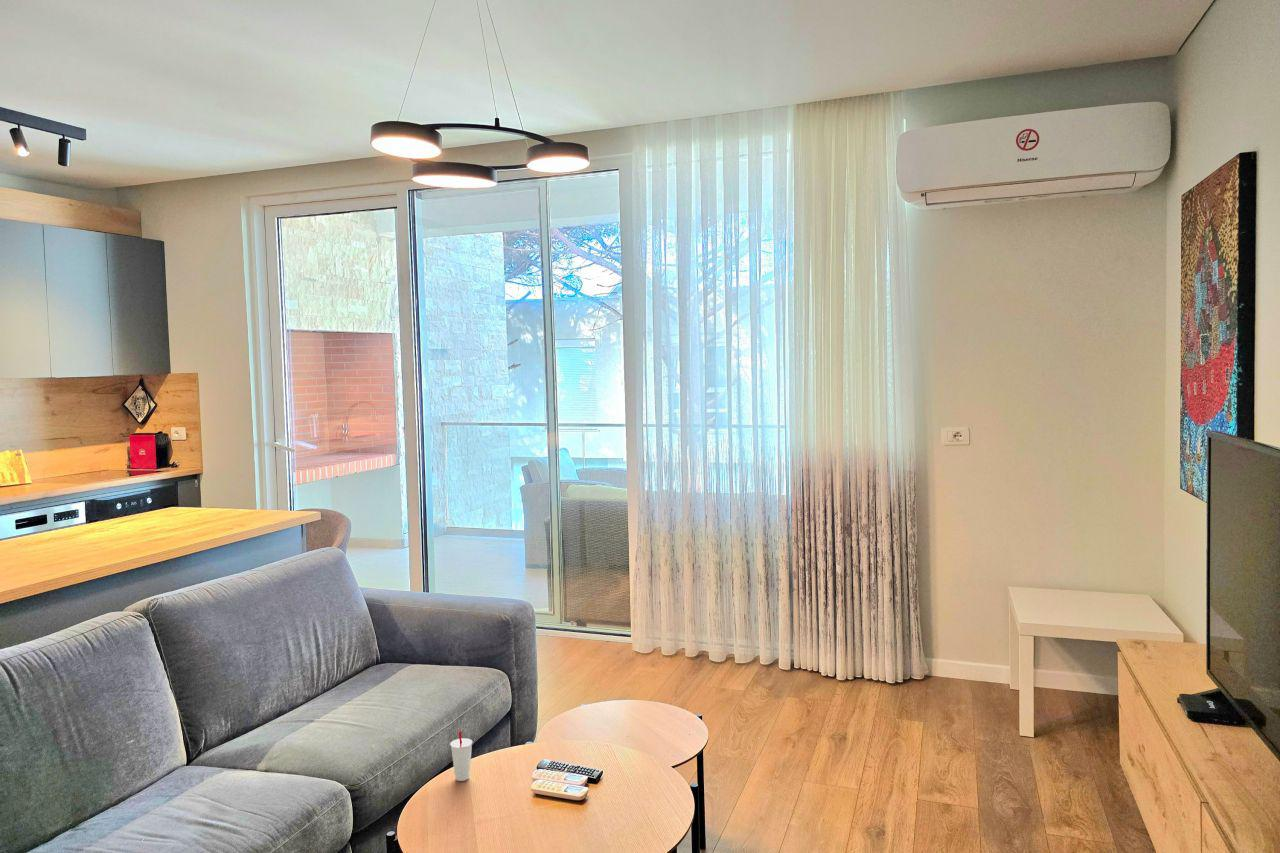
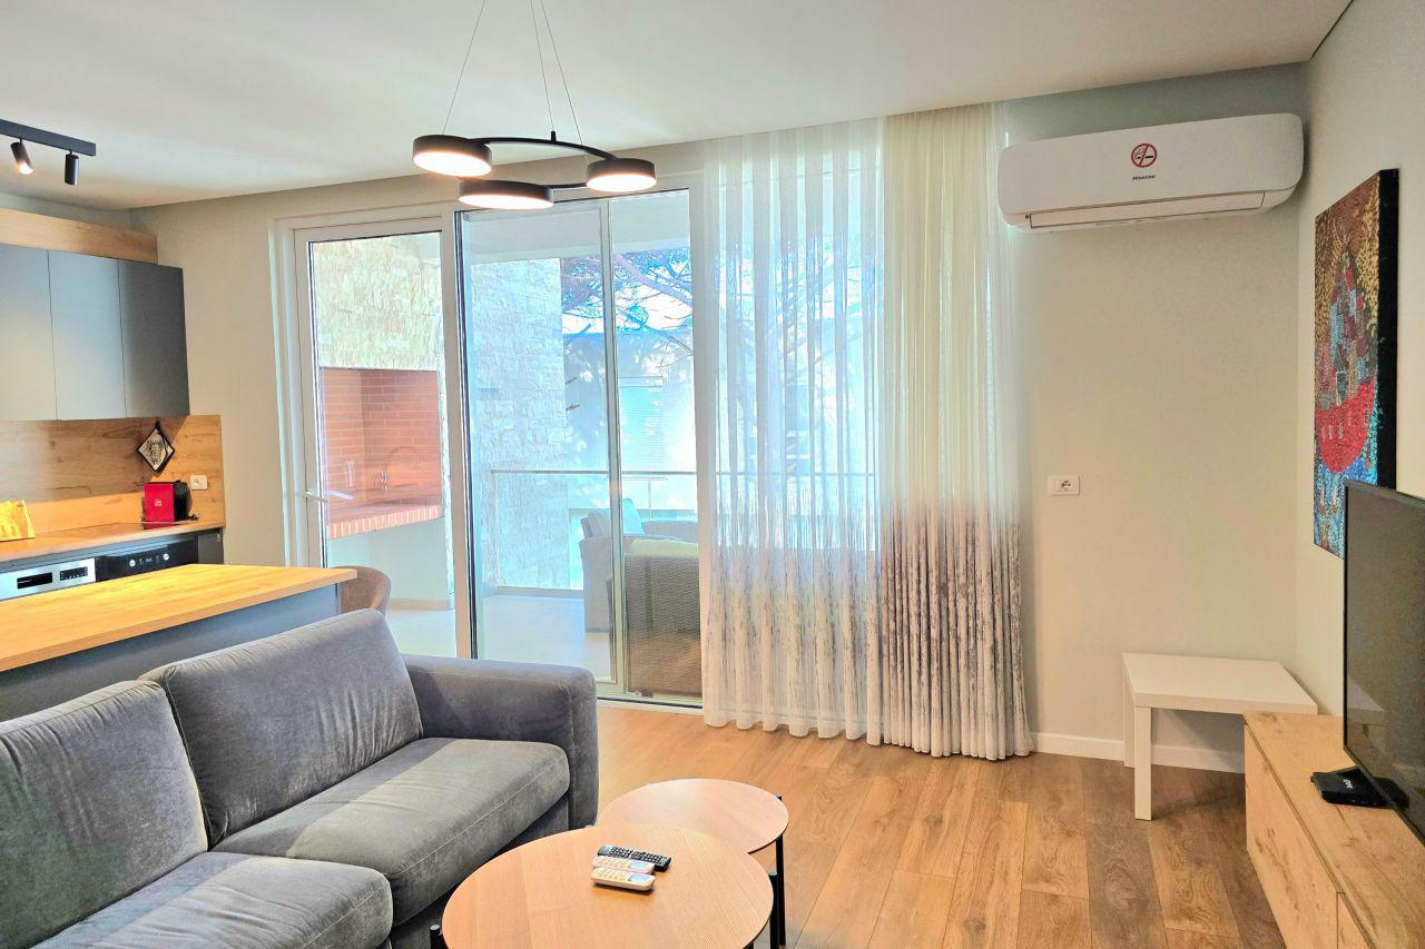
- cup [449,730,473,782]
